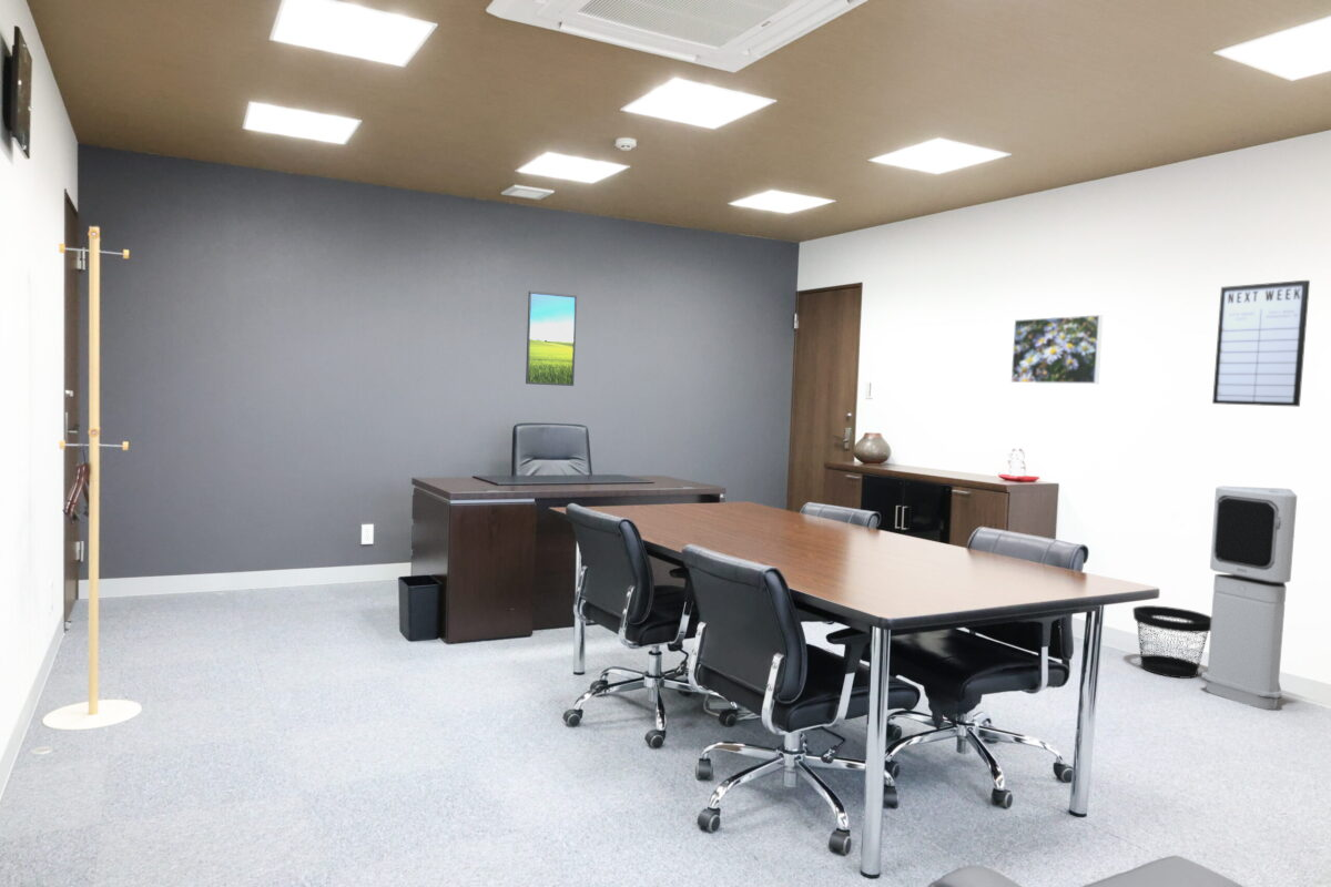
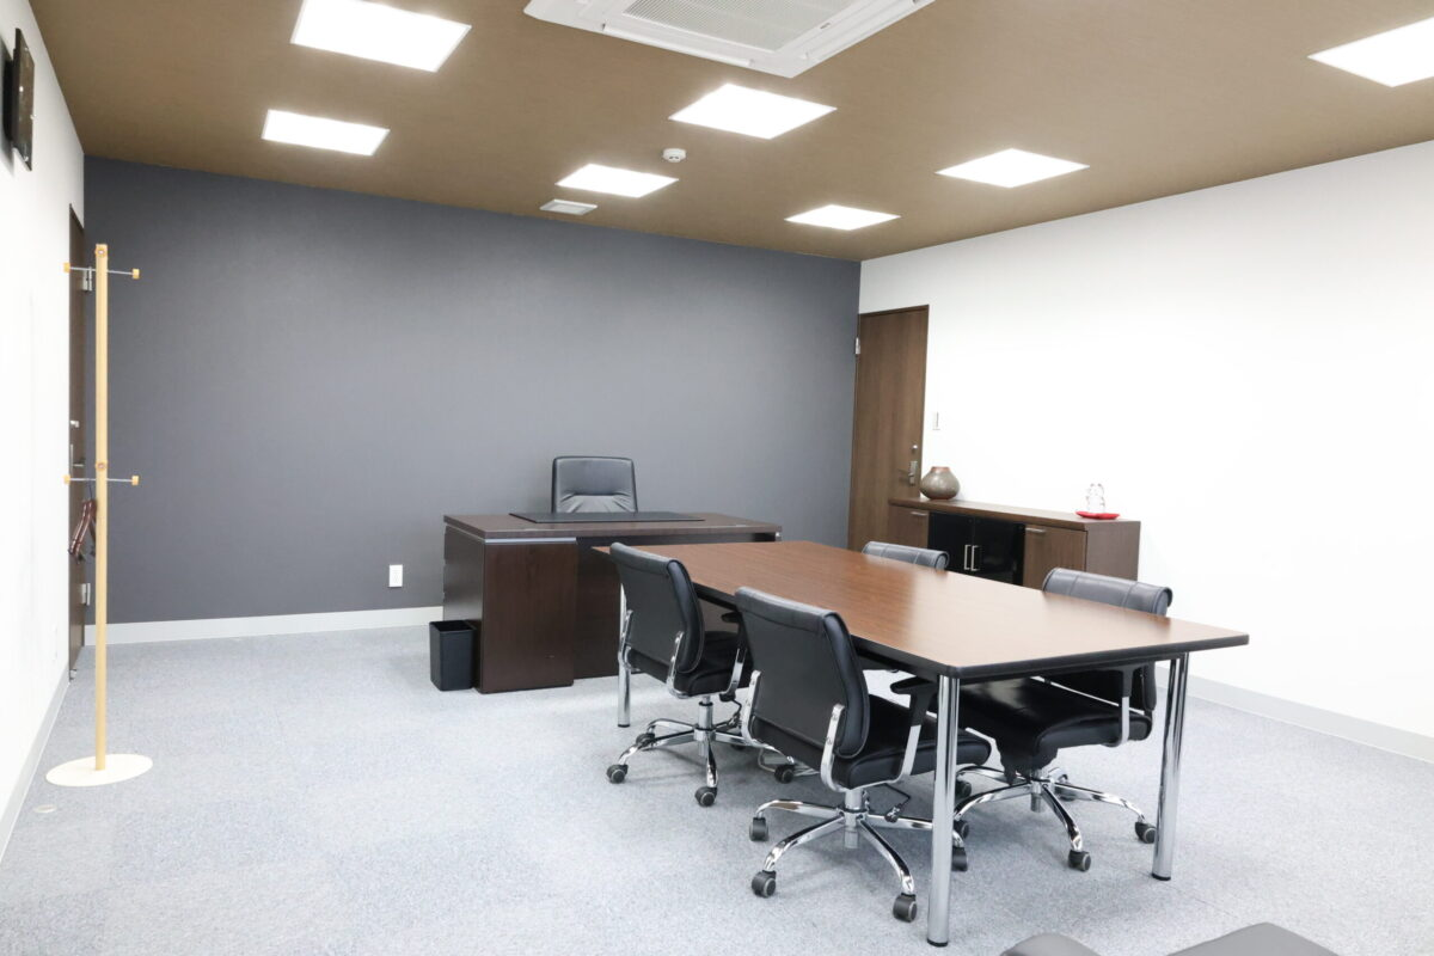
- writing board [1211,279,1311,408]
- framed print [1009,314,1104,385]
- air purifier [1201,486,1298,711]
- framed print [525,290,578,387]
- wastebasket [1131,604,1211,680]
